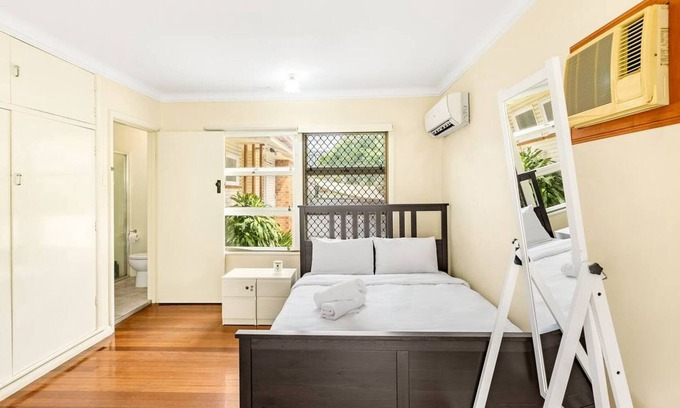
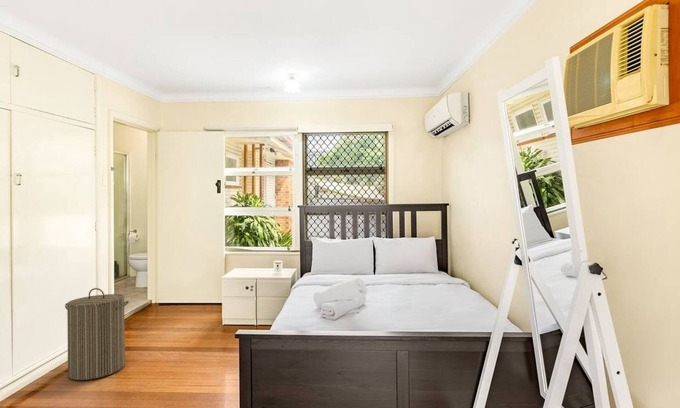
+ laundry hamper [64,287,130,381]
